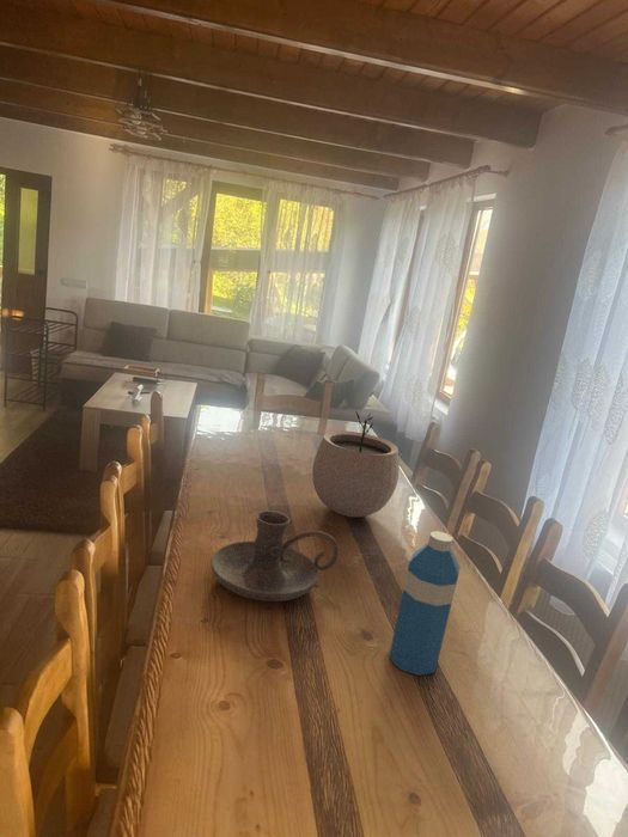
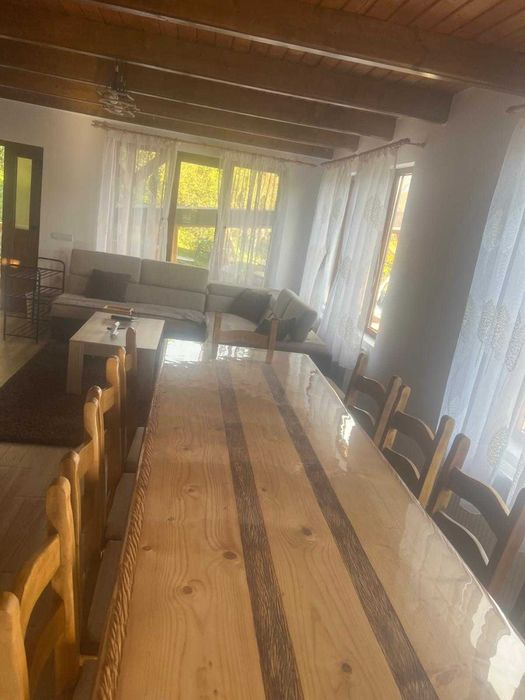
- plant pot [311,410,401,518]
- candle holder [209,509,340,603]
- water bottle [388,530,462,677]
